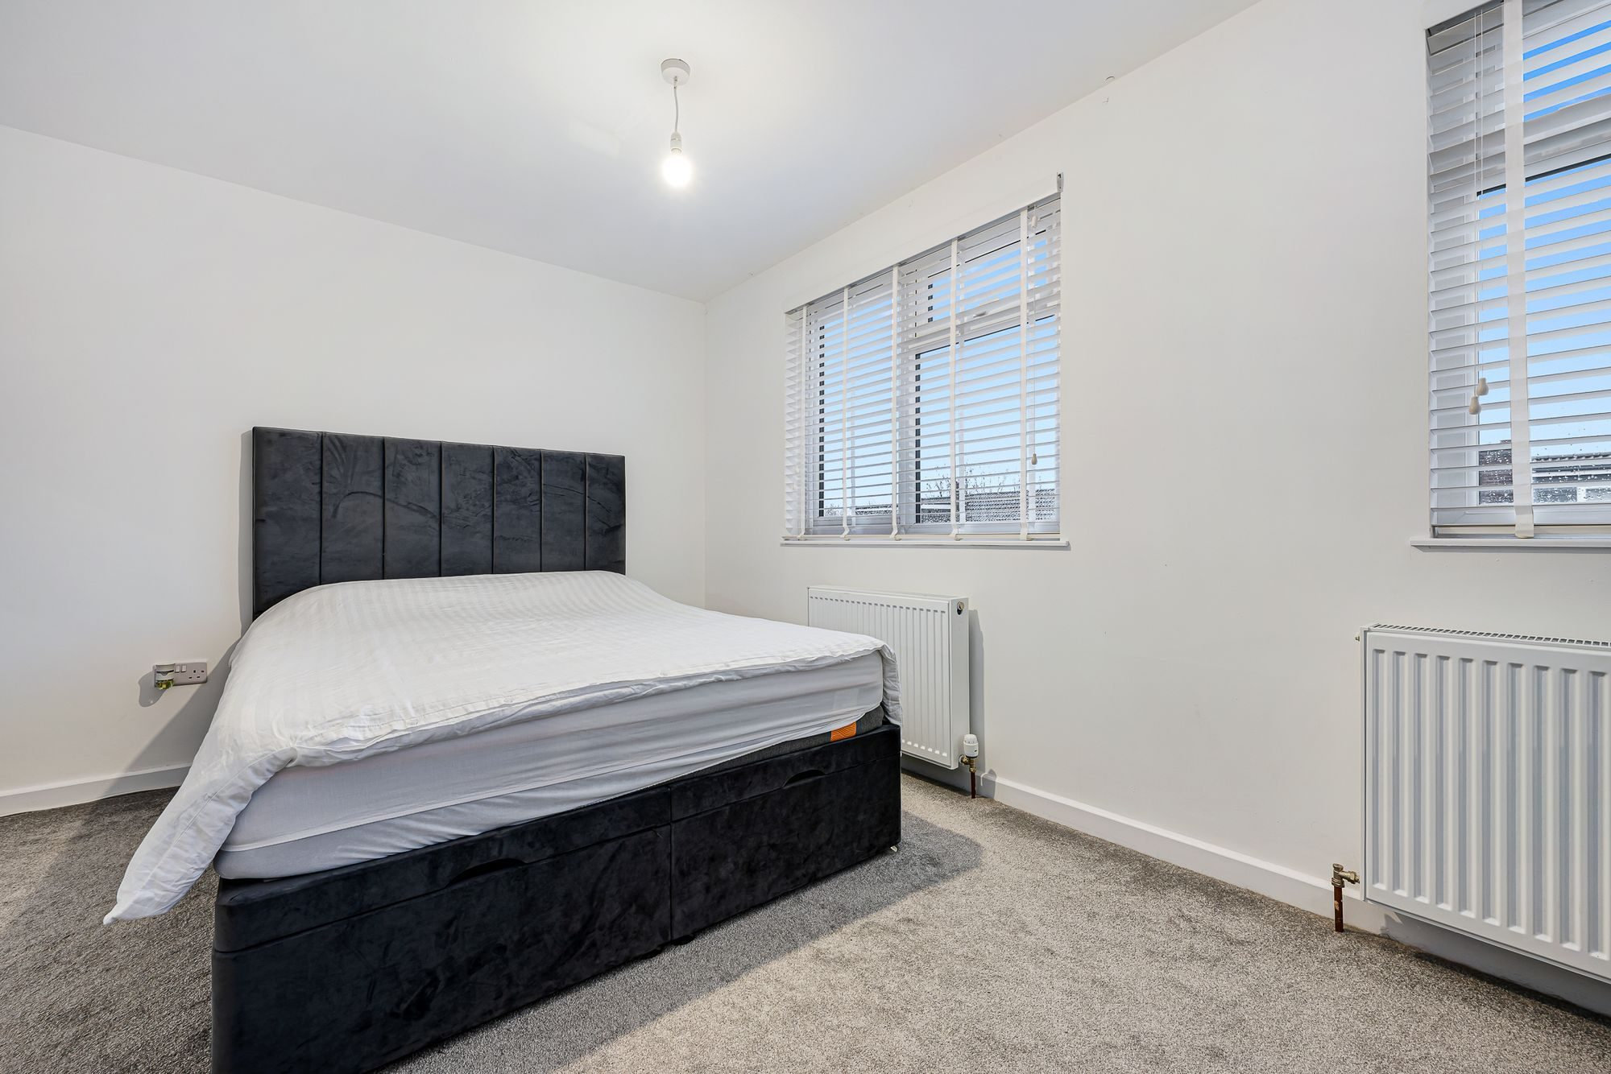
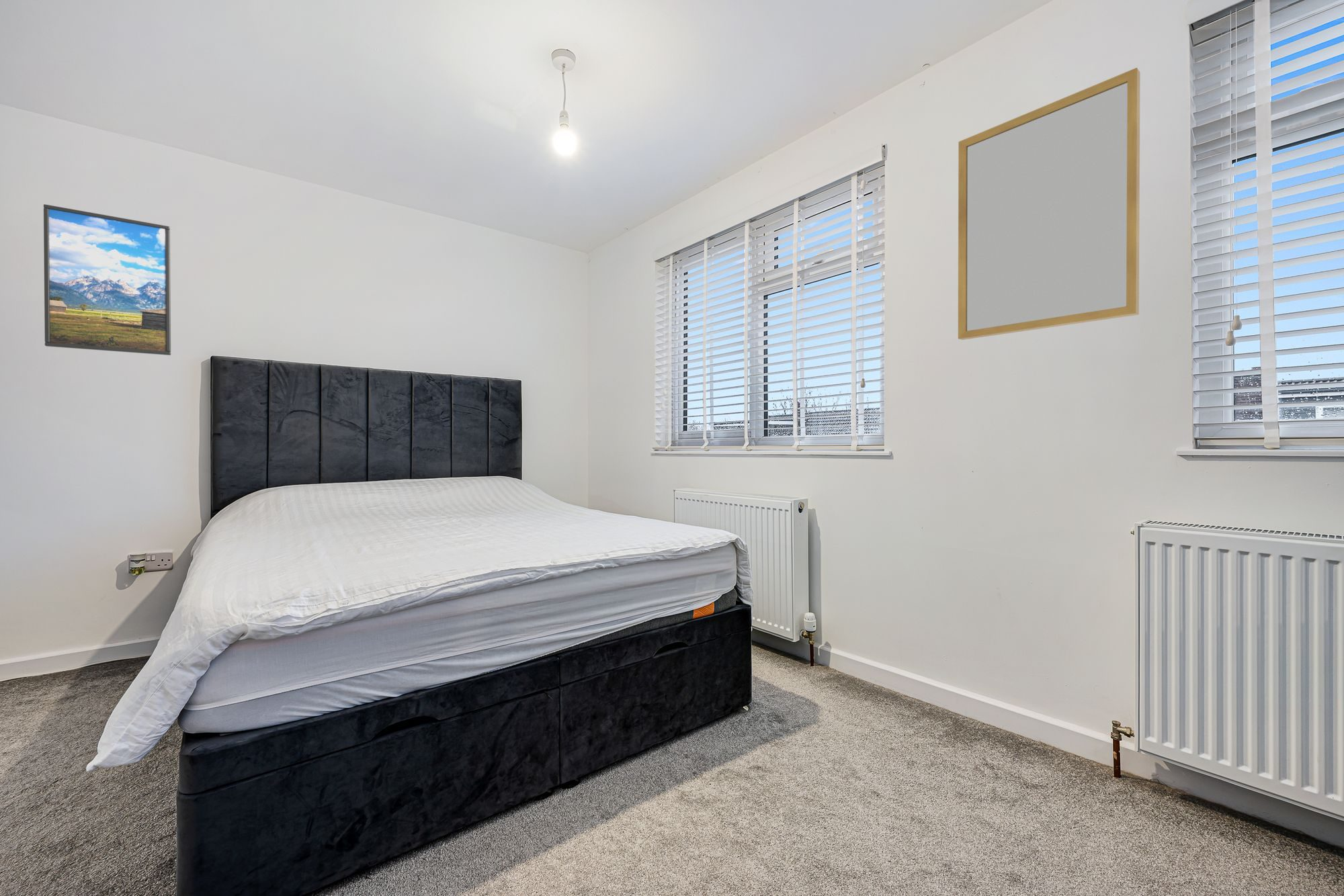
+ home mirror [958,67,1140,341]
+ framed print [43,204,171,356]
